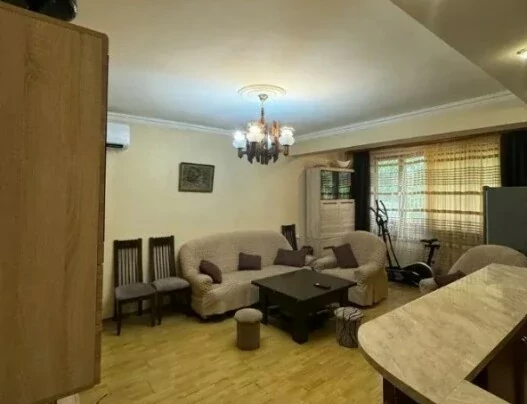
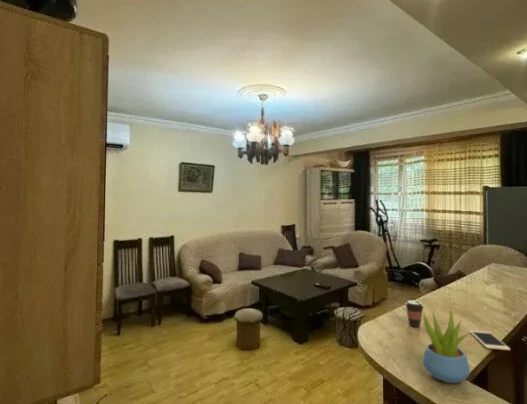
+ cell phone [469,330,511,351]
+ succulent plant [422,309,471,384]
+ coffee cup [404,299,425,328]
